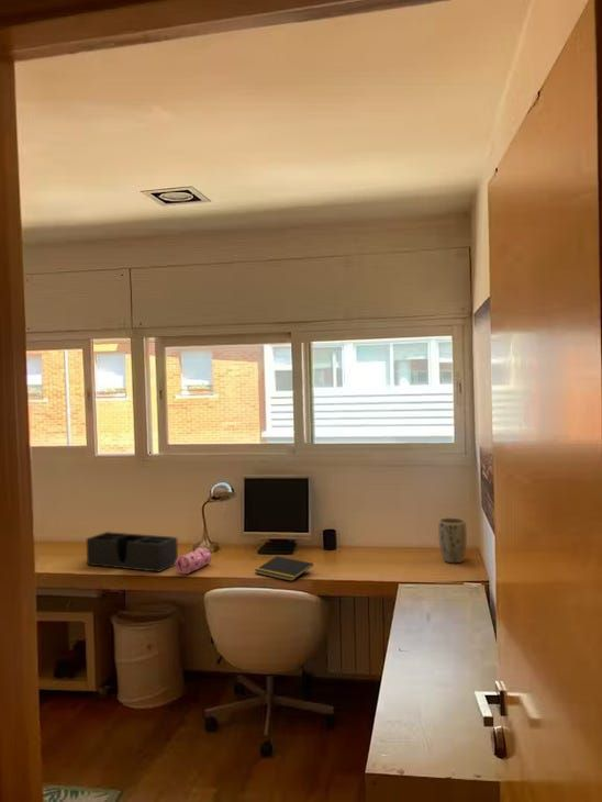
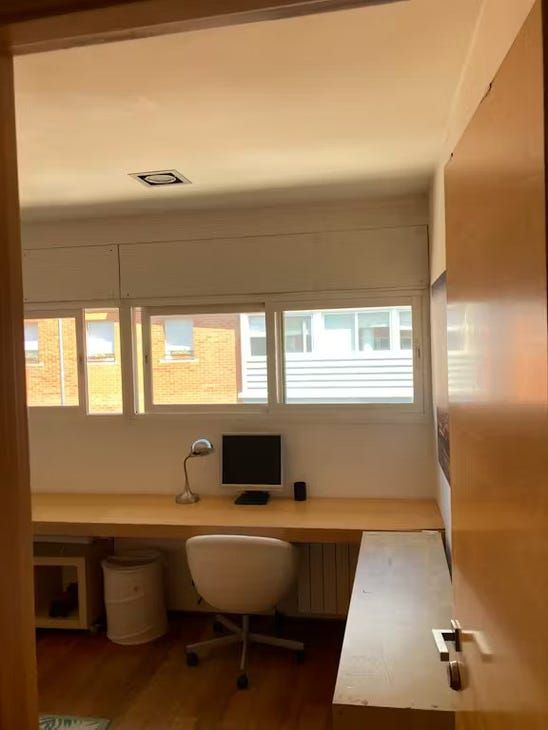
- desk organizer [86,531,179,573]
- pencil case [175,546,212,575]
- notepad [254,555,314,582]
- plant pot [437,516,468,564]
